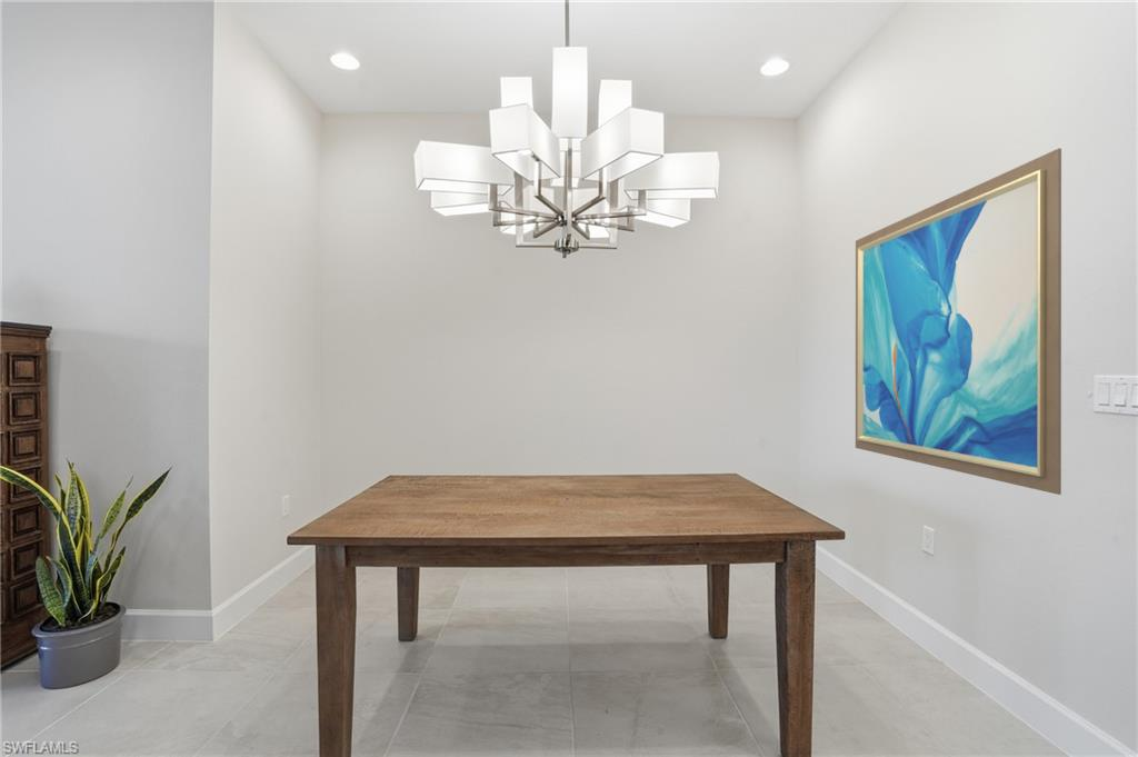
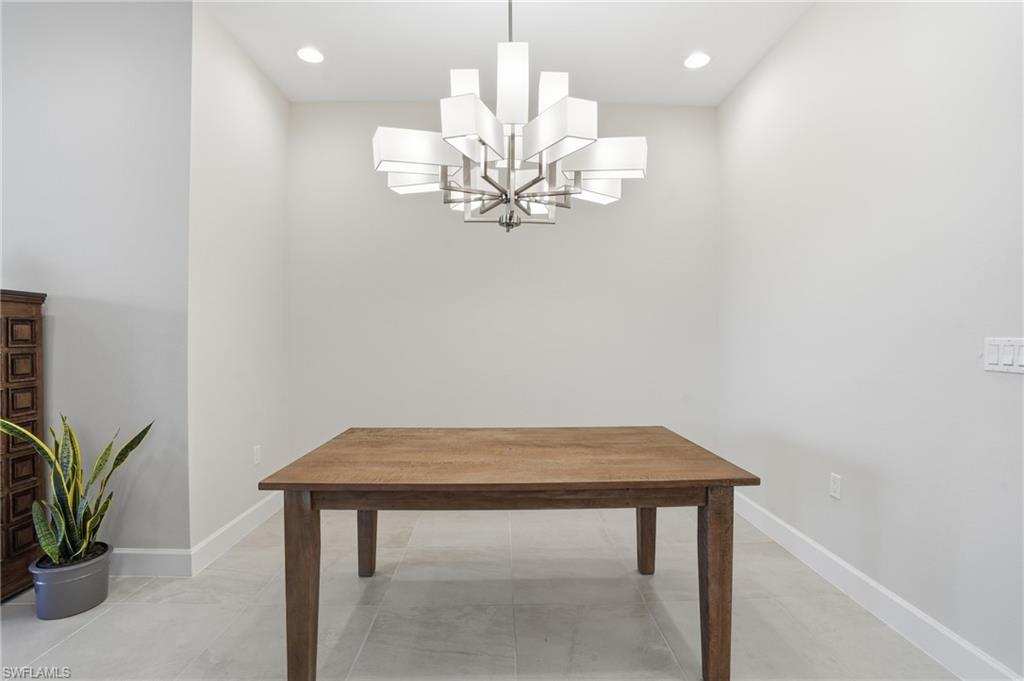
- wall art [855,148,1062,496]
